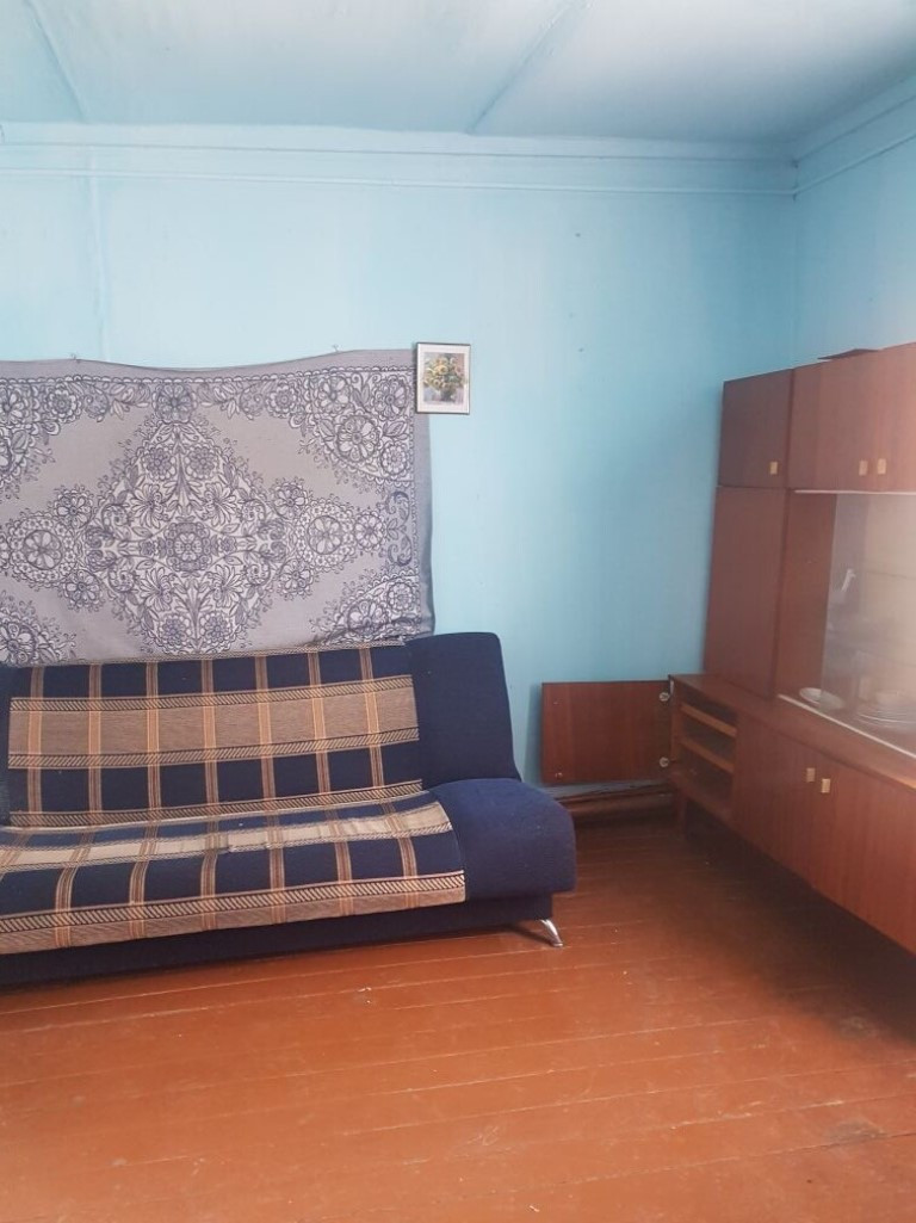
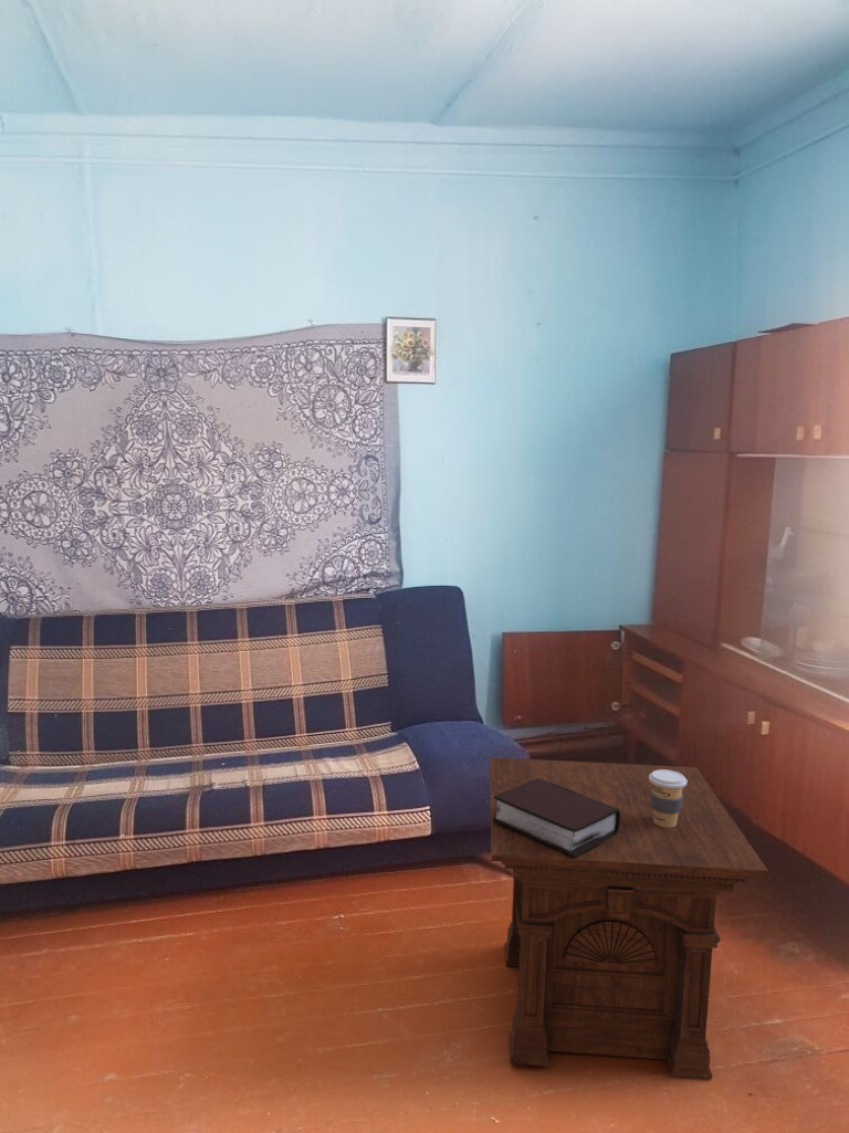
+ bible [493,778,620,858]
+ coffee cup [649,769,688,828]
+ side table [489,756,769,1080]
